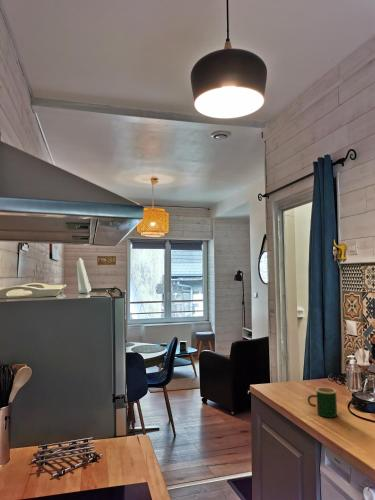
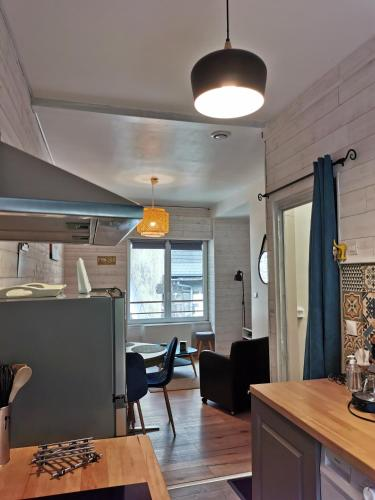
- mug [307,386,338,418]
